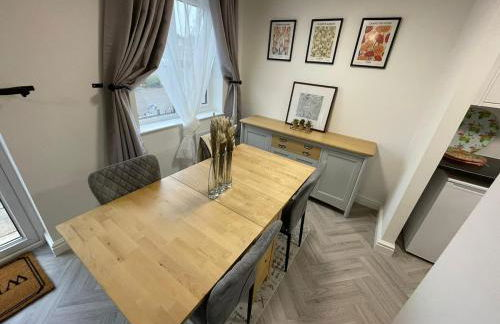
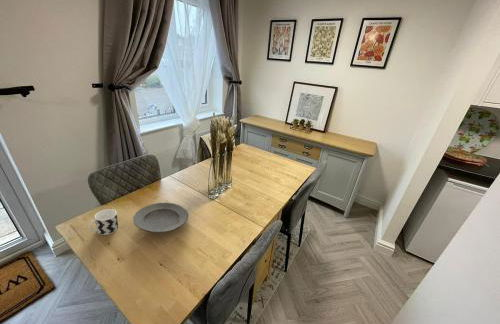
+ cup [87,208,119,236]
+ plate [133,202,189,234]
